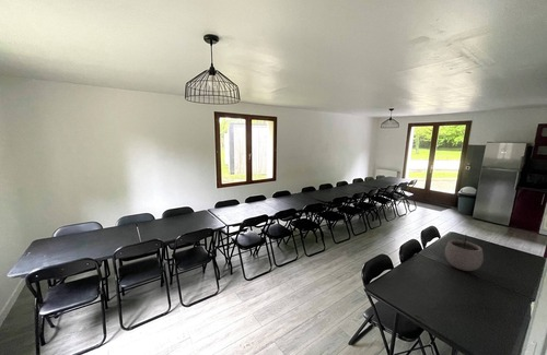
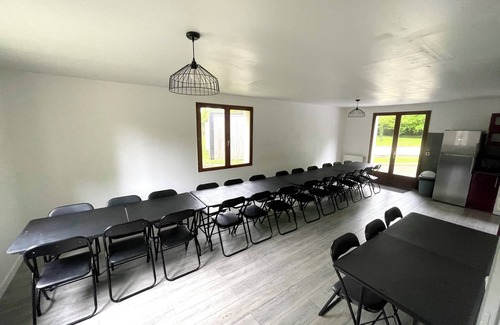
- plant pot [444,233,485,272]
